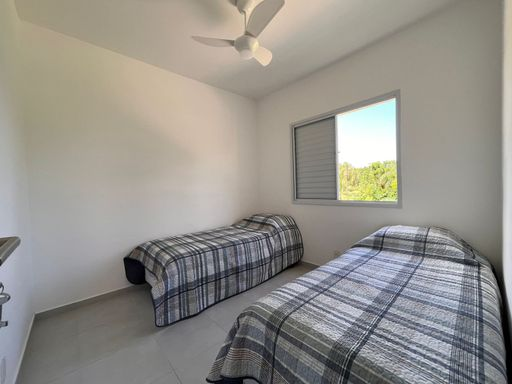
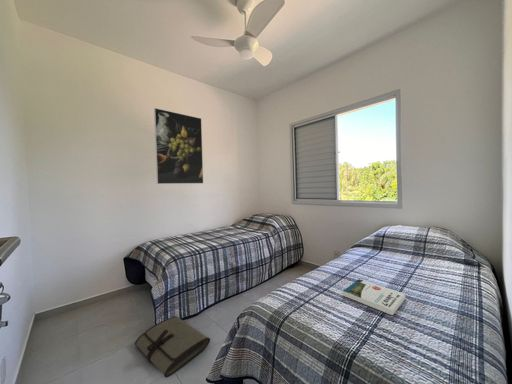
+ book [342,278,406,316]
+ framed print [153,107,204,185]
+ tool roll [134,315,211,379]
